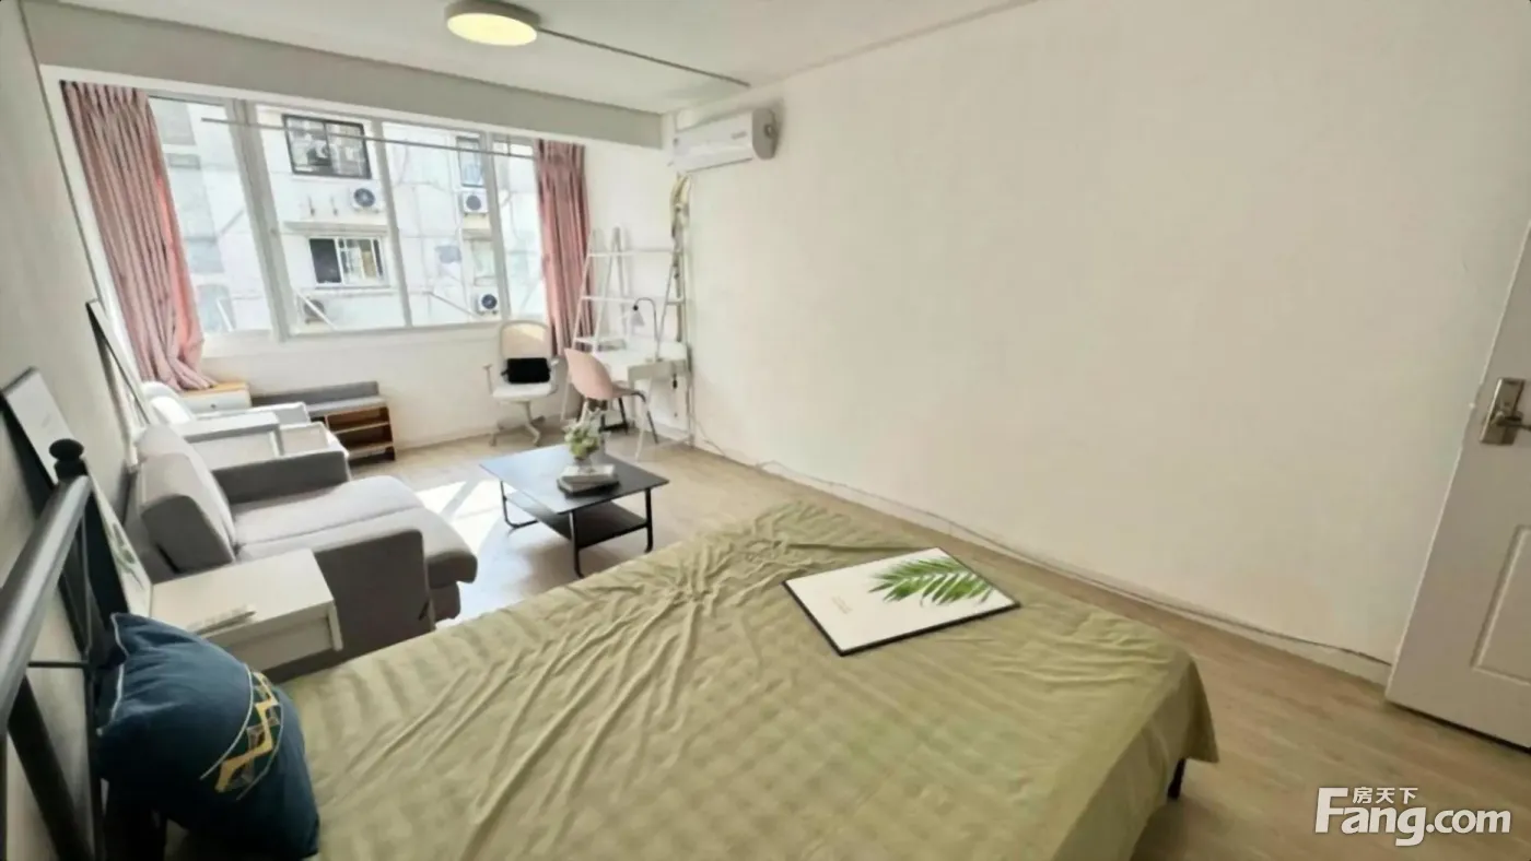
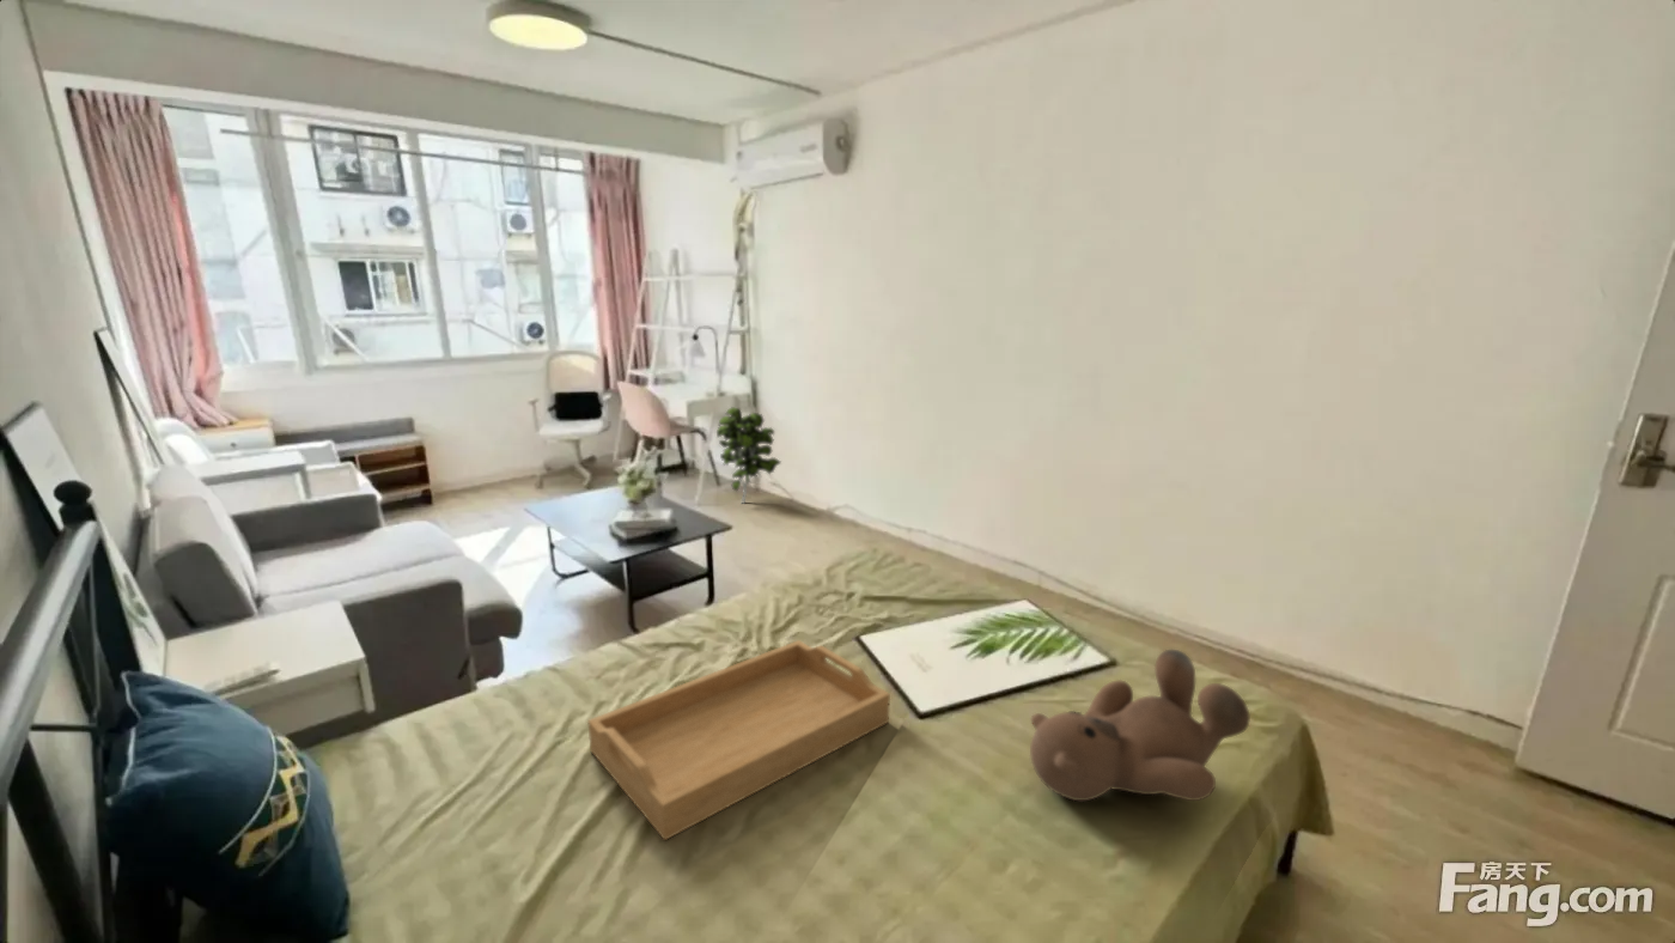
+ serving tray [586,639,891,841]
+ indoor plant [715,406,782,505]
+ teddy bear [1029,649,1251,802]
